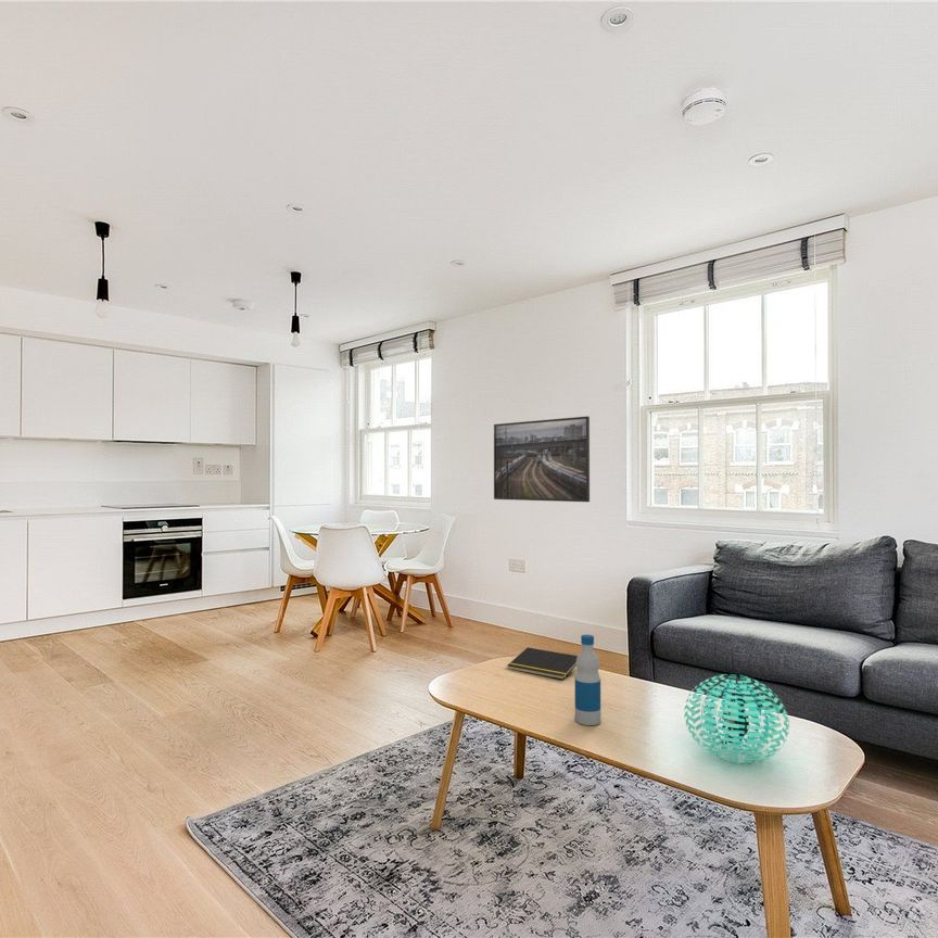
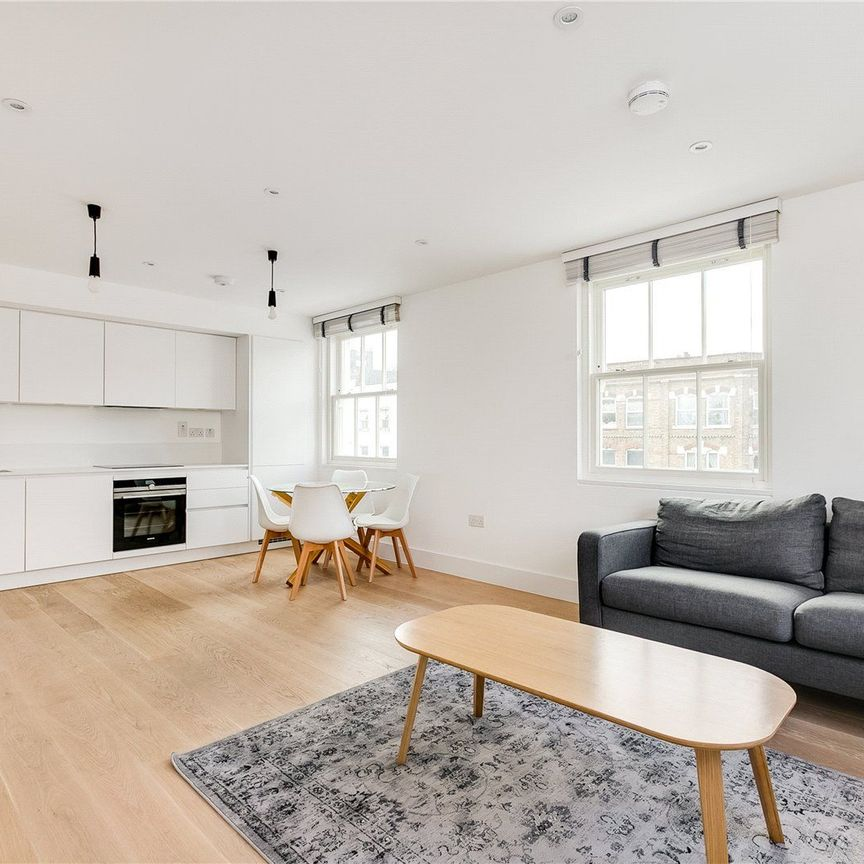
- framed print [493,415,591,503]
- decorative ball [683,673,790,764]
- notepad [507,646,579,681]
- bottle [574,634,601,726]
